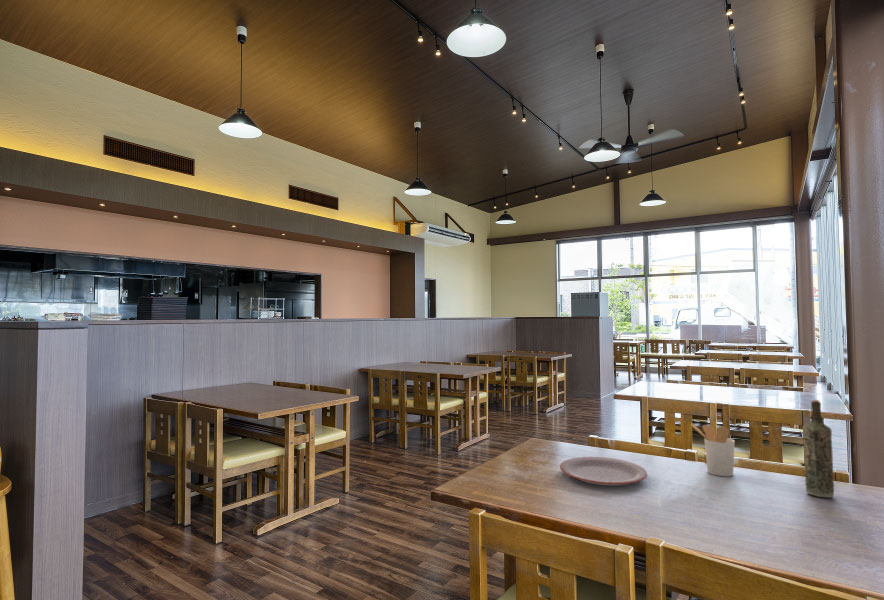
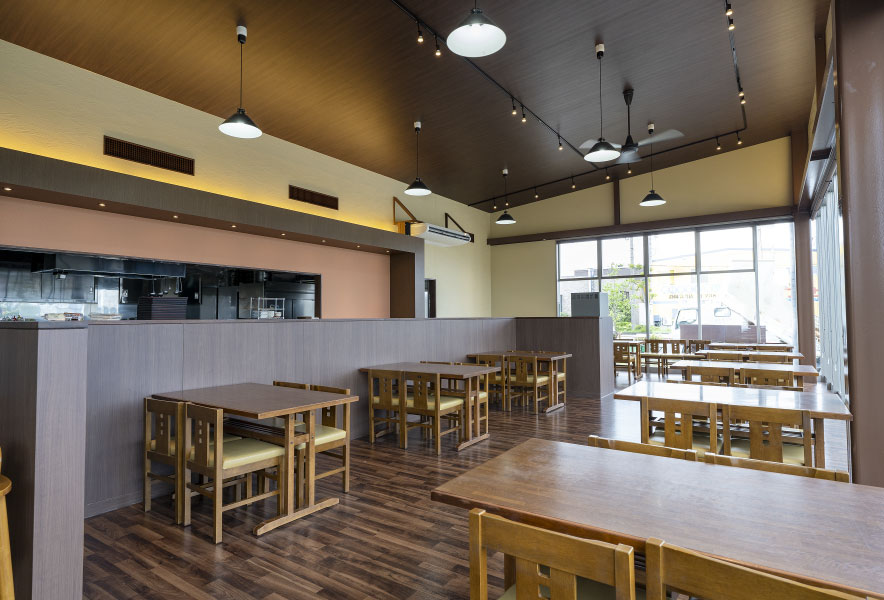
- utensil holder [690,422,736,477]
- plate [559,456,648,487]
- bottle [802,399,835,498]
